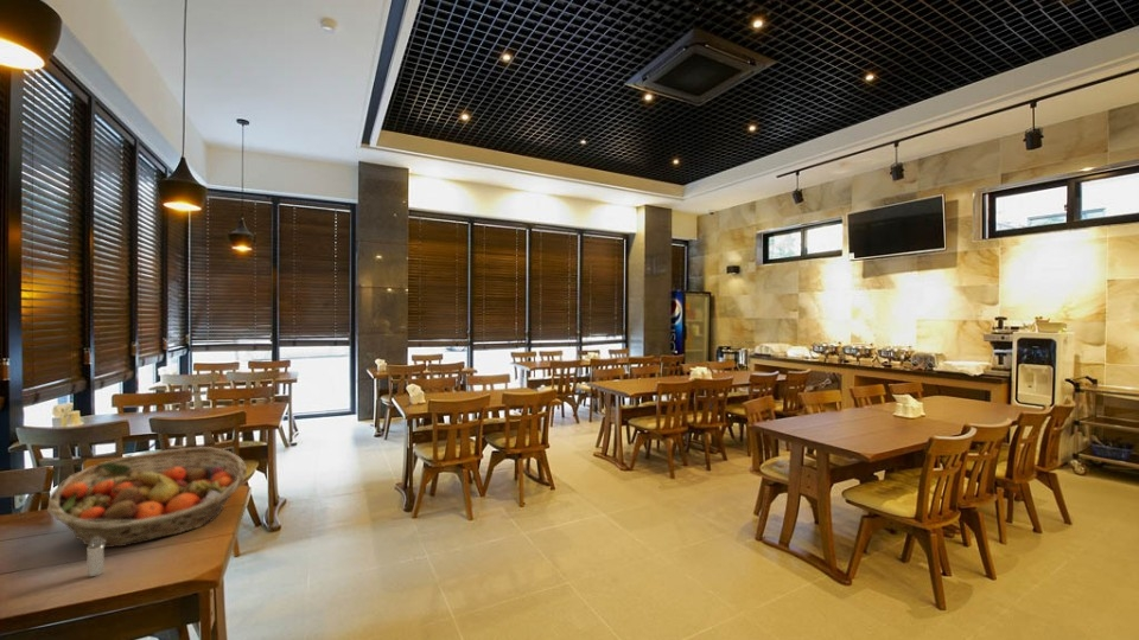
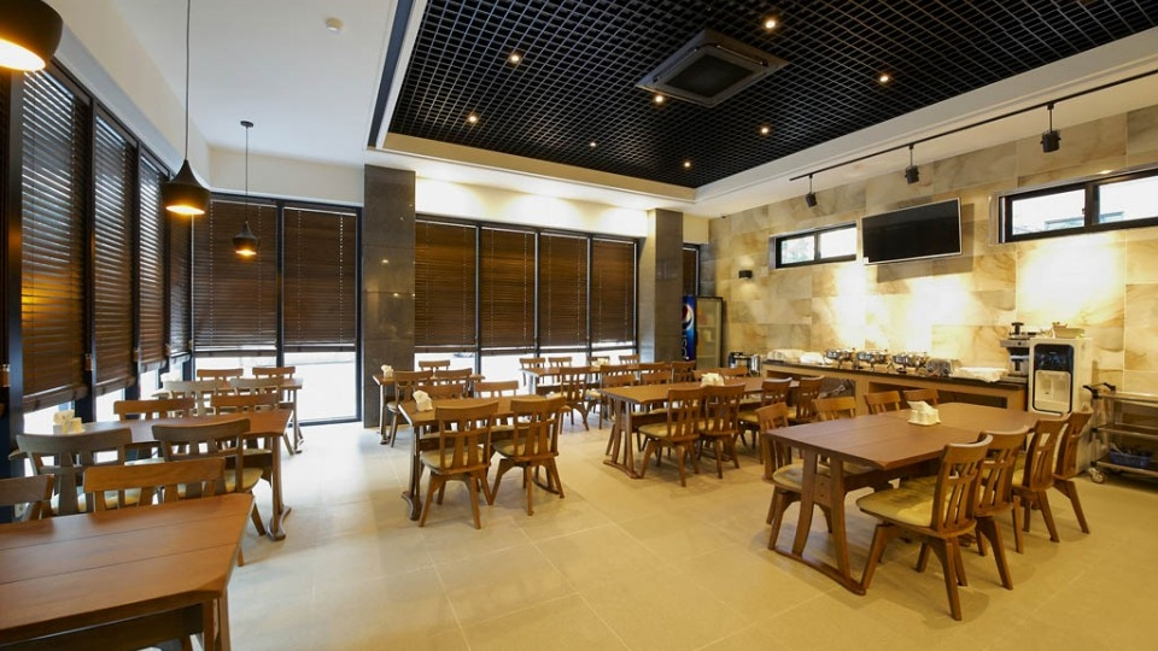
- fruit basket [46,446,248,549]
- shaker [85,537,106,577]
